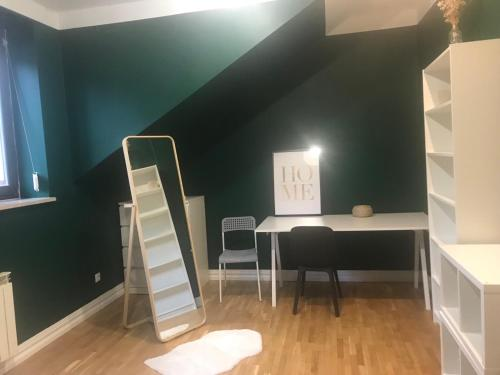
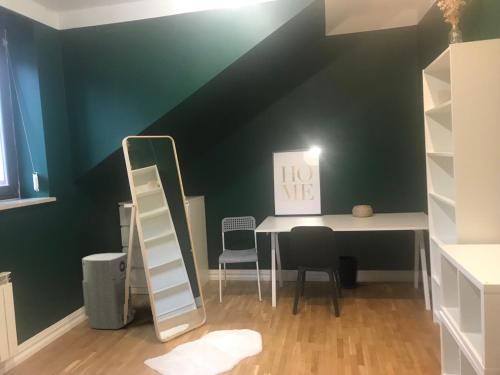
+ wastebasket [336,254,360,289]
+ air purifier [81,252,136,330]
